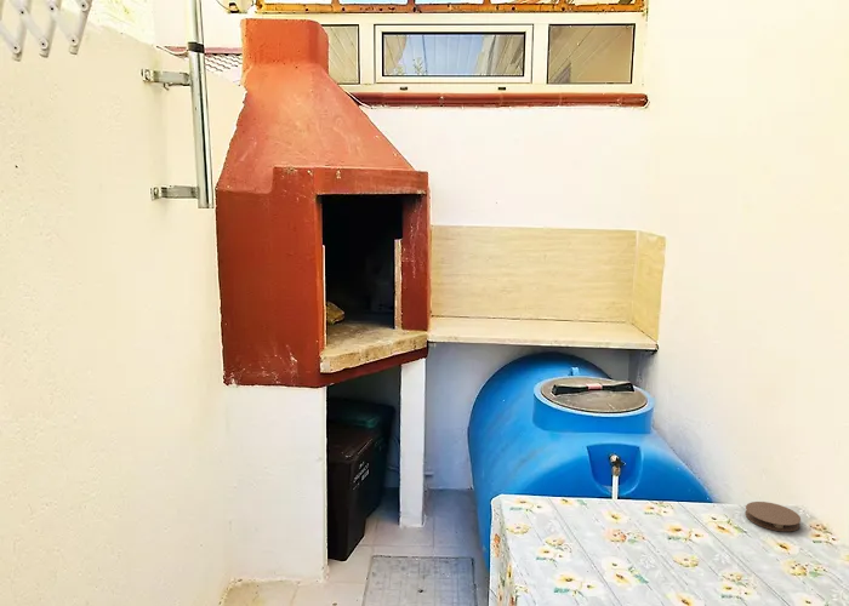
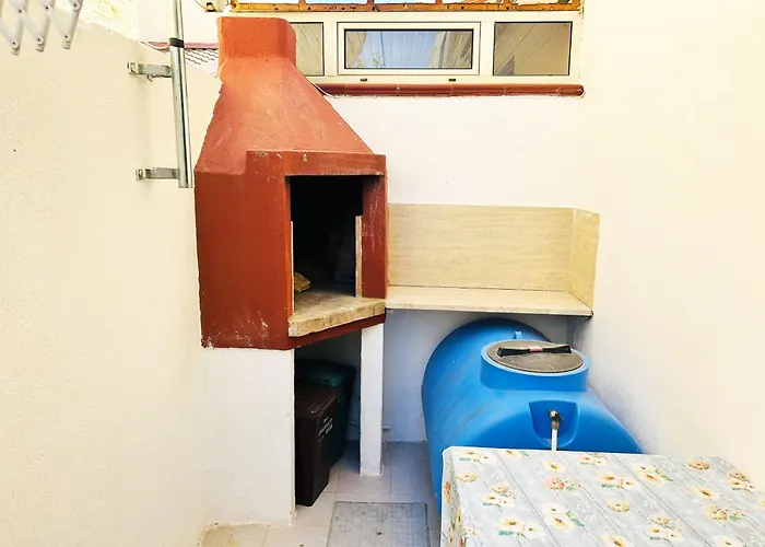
- coaster [745,501,802,533]
